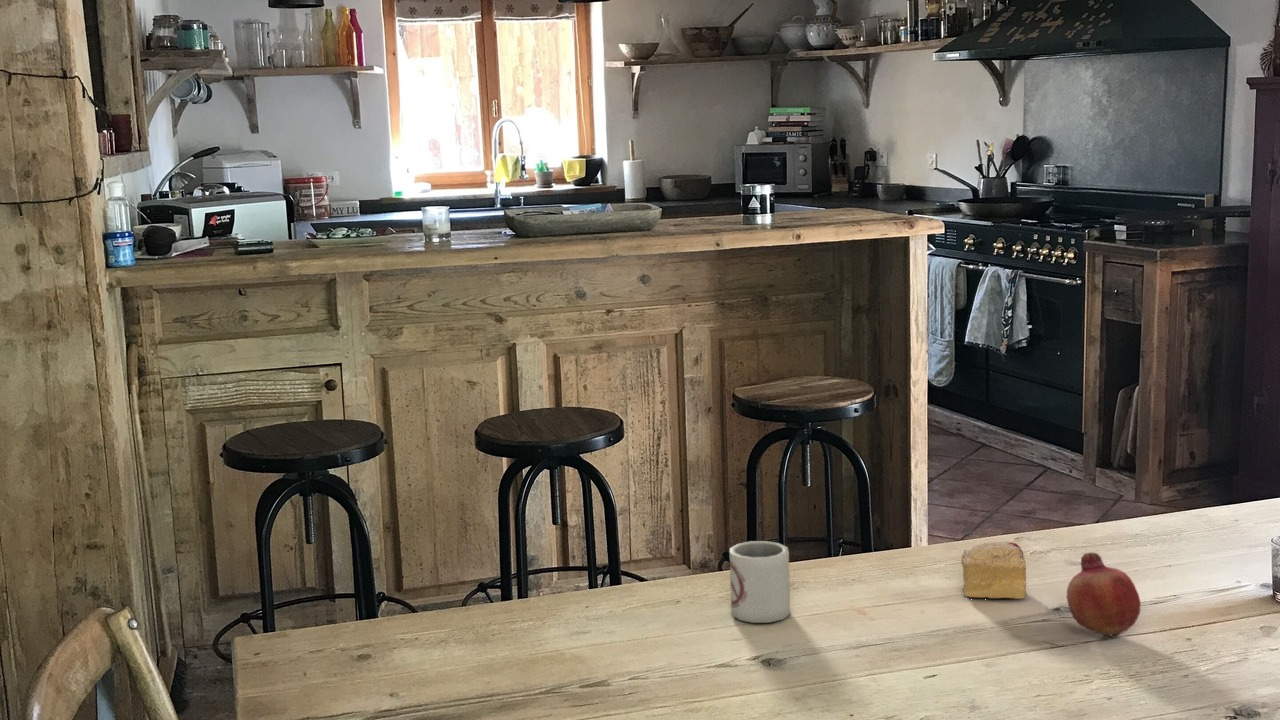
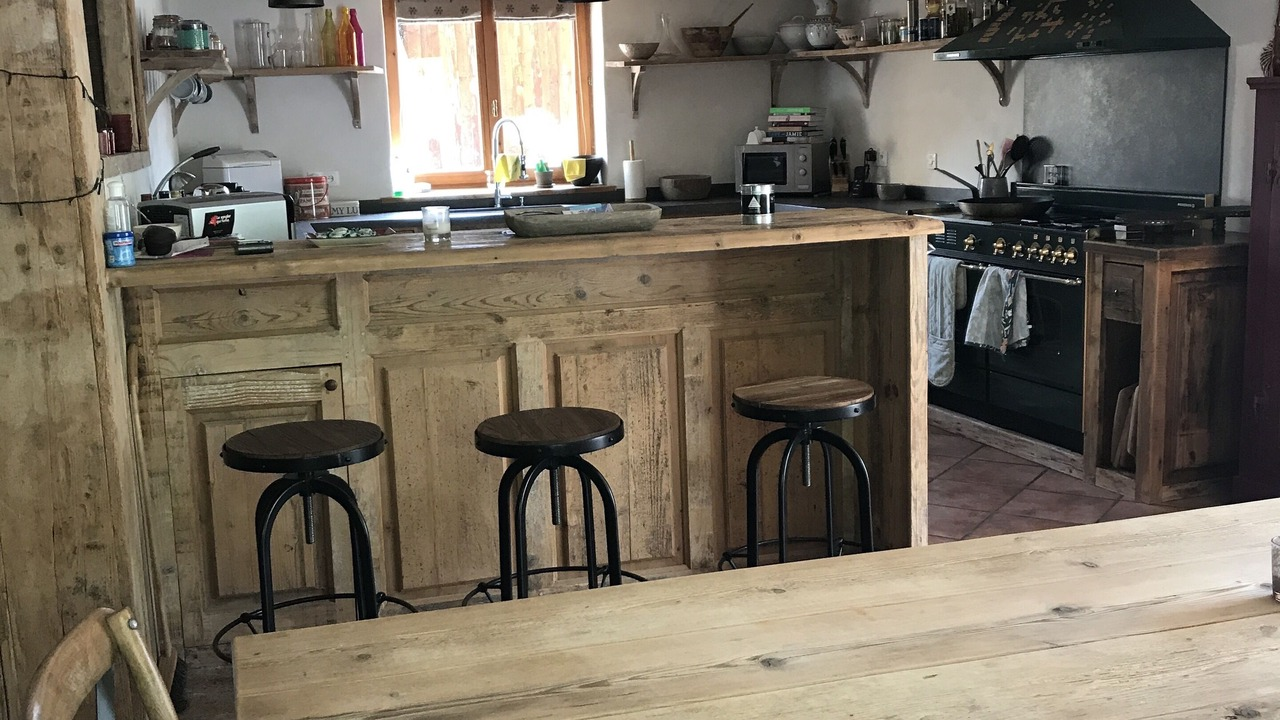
- fruit [1066,551,1142,639]
- cake slice [960,540,1028,600]
- cup [728,540,791,624]
